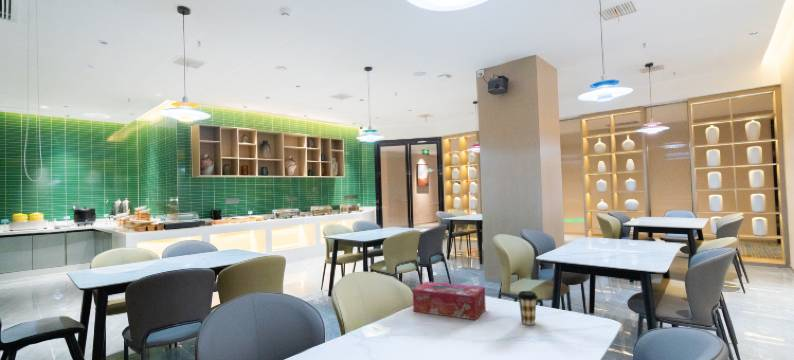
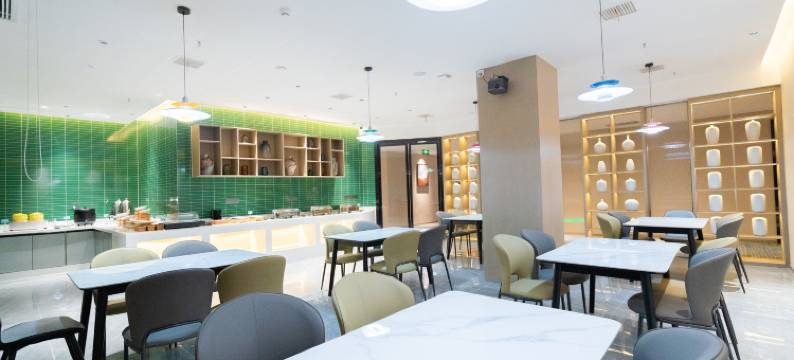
- tissue box [412,281,487,321]
- coffee cup [517,290,539,326]
